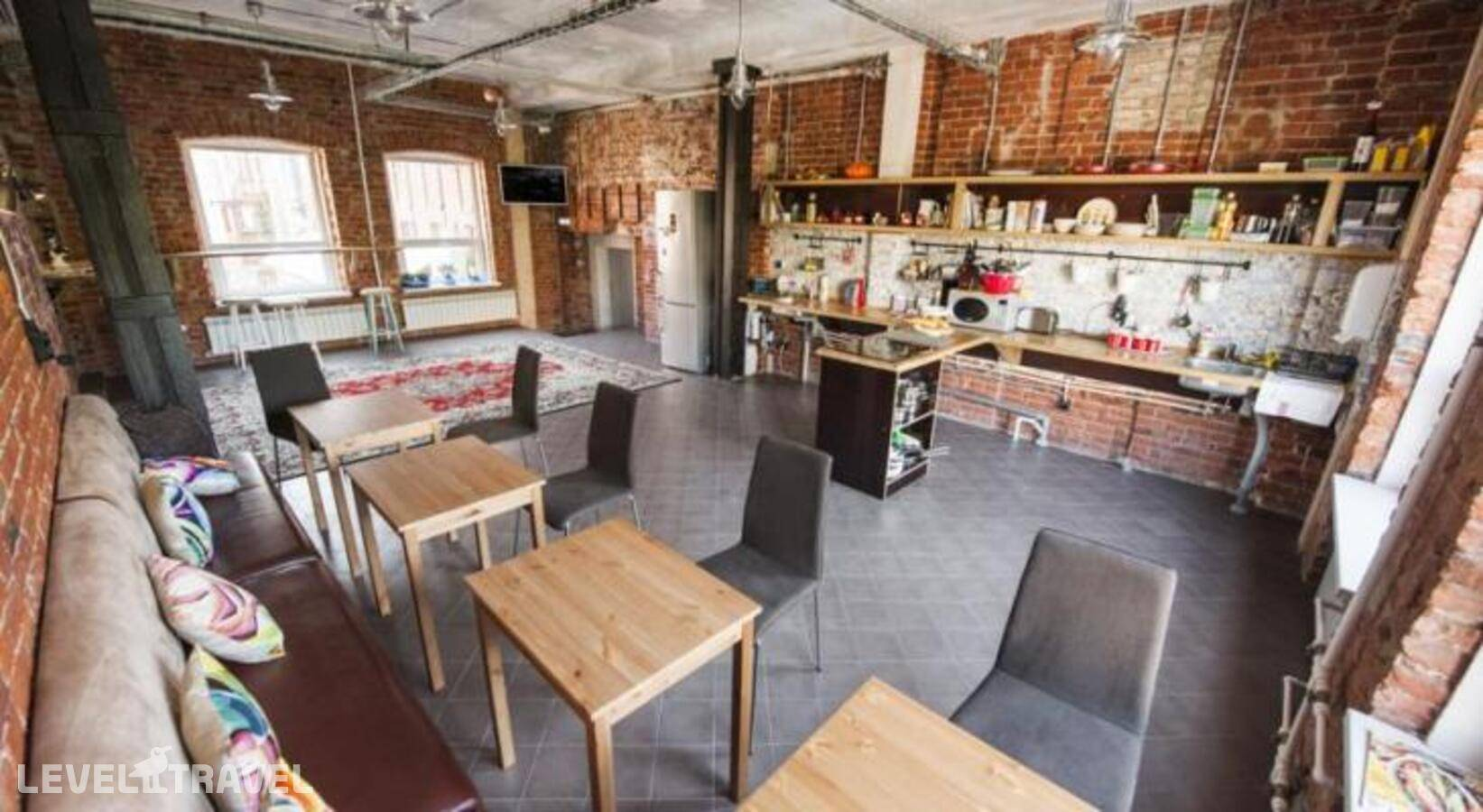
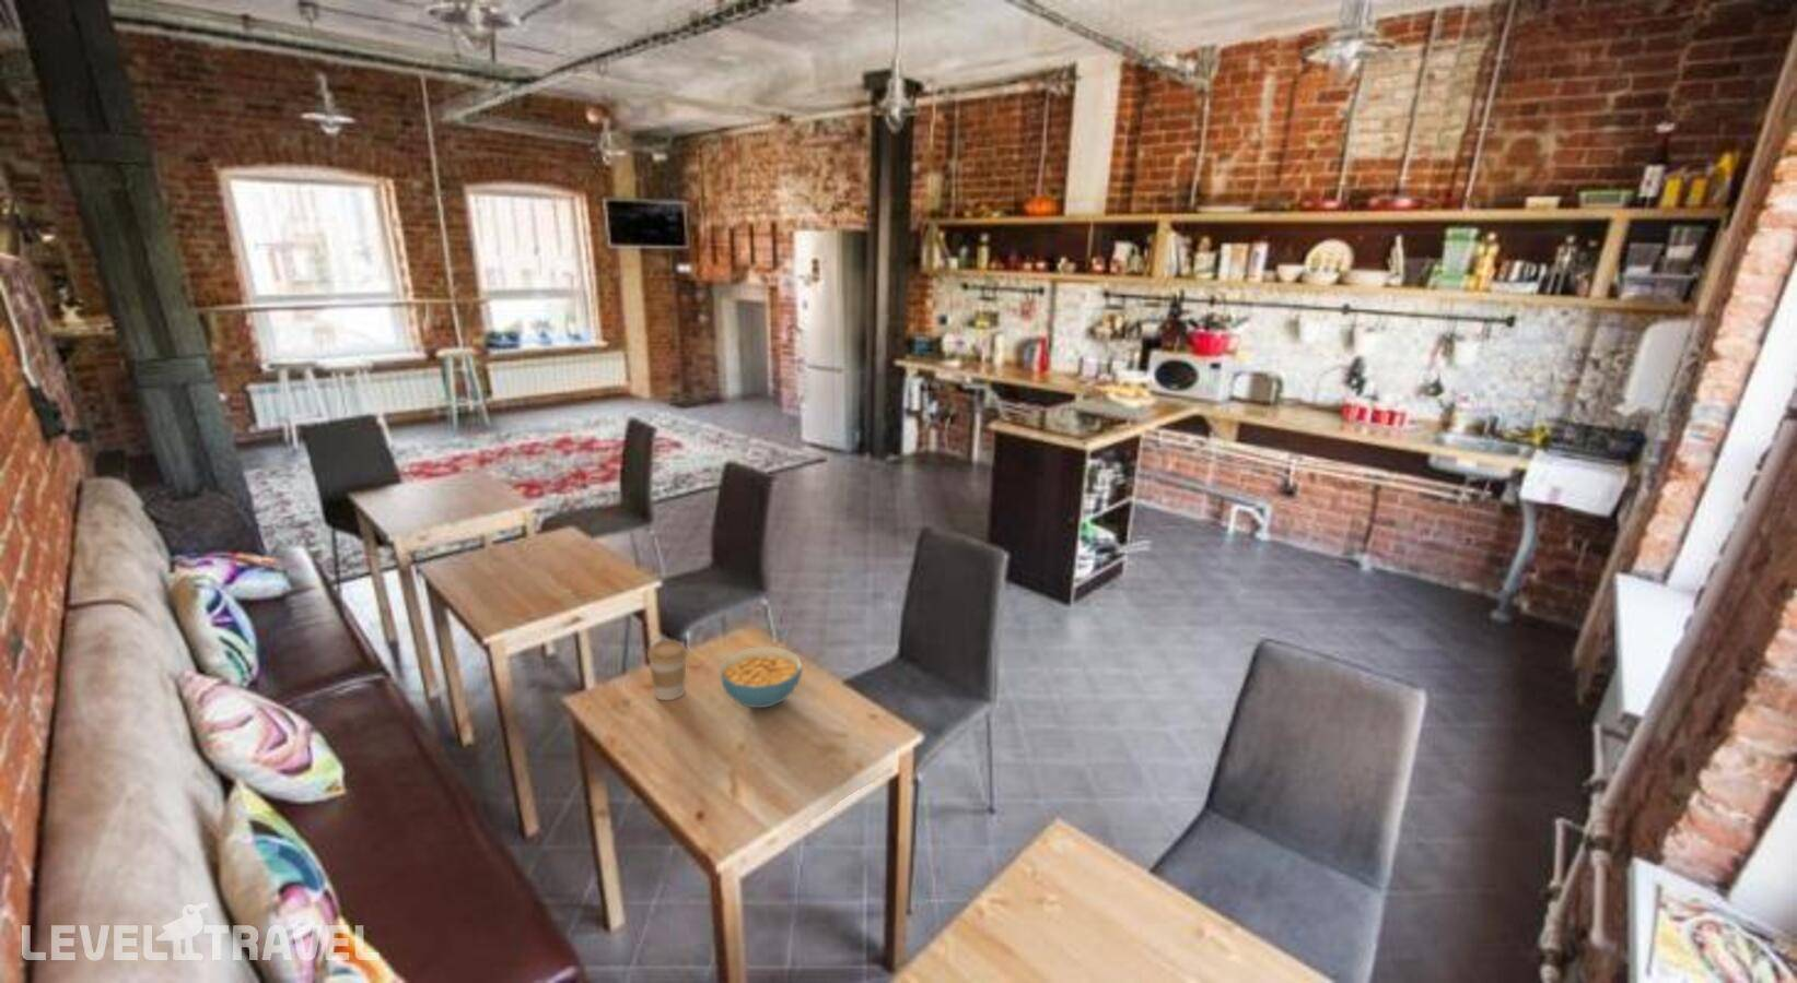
+ cereal bowl [717,644,803,709]
+ coffee cup [646,639,689,701]
